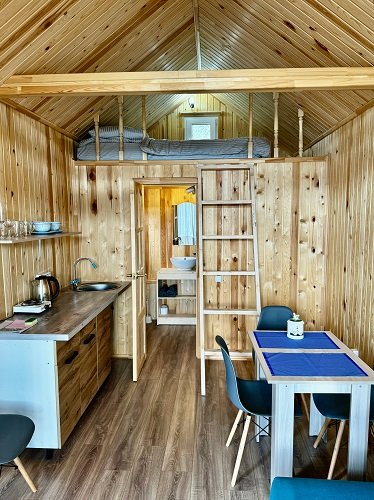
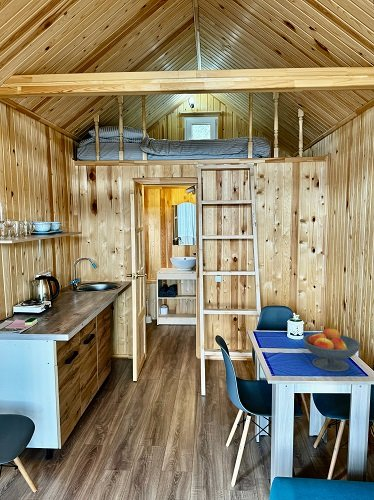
+ fruit bowl [302,328,361,373]
